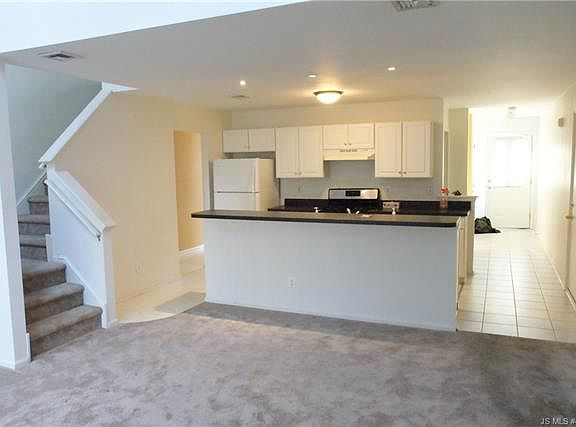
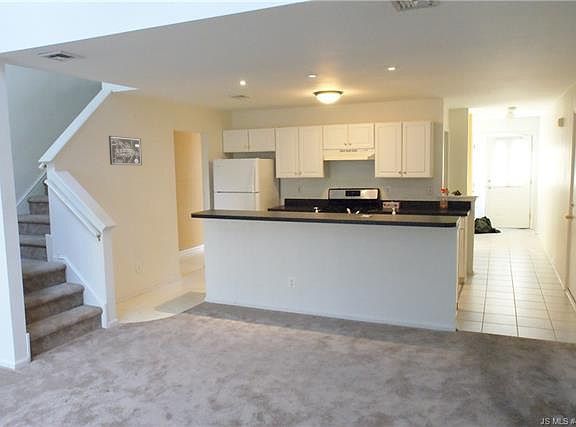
+ wall art [108,135,143,166]
